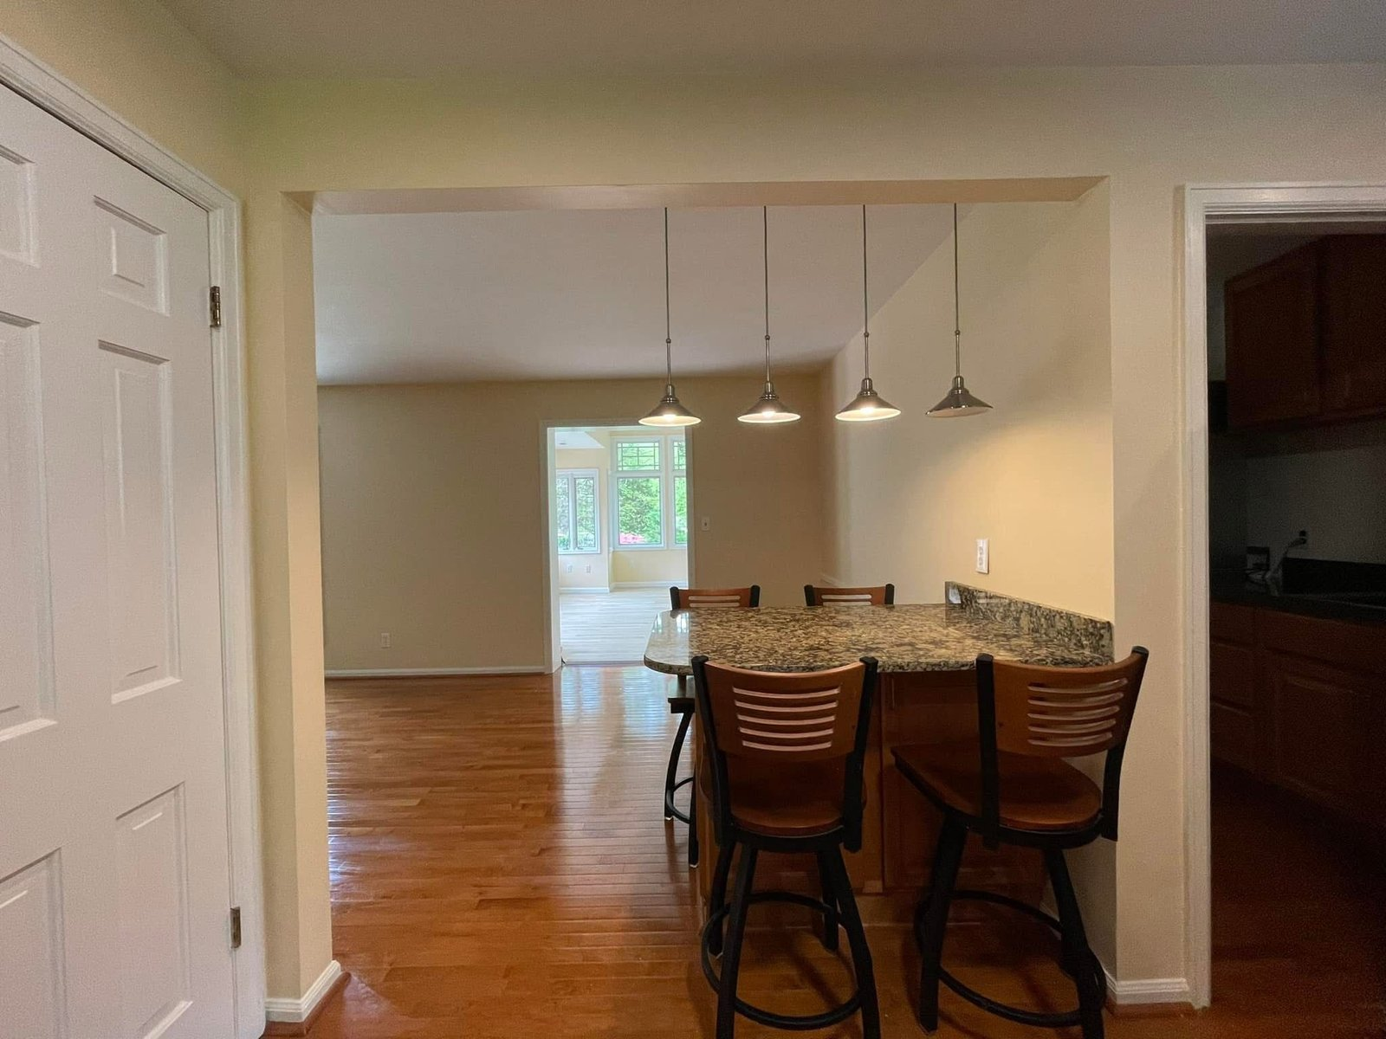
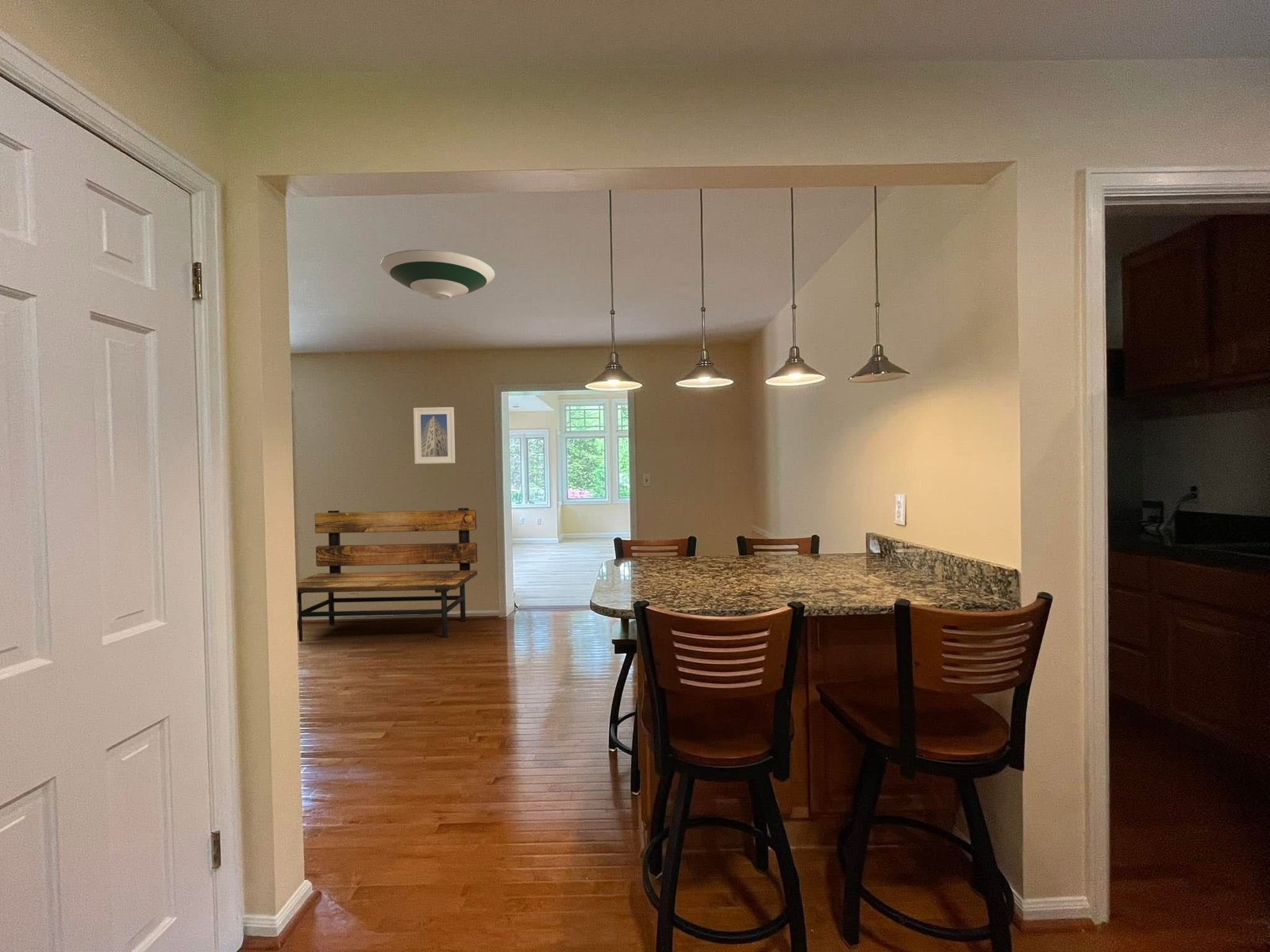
+ bench [297,507,478,643]
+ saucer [379,249,495,301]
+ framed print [413,406,456,465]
